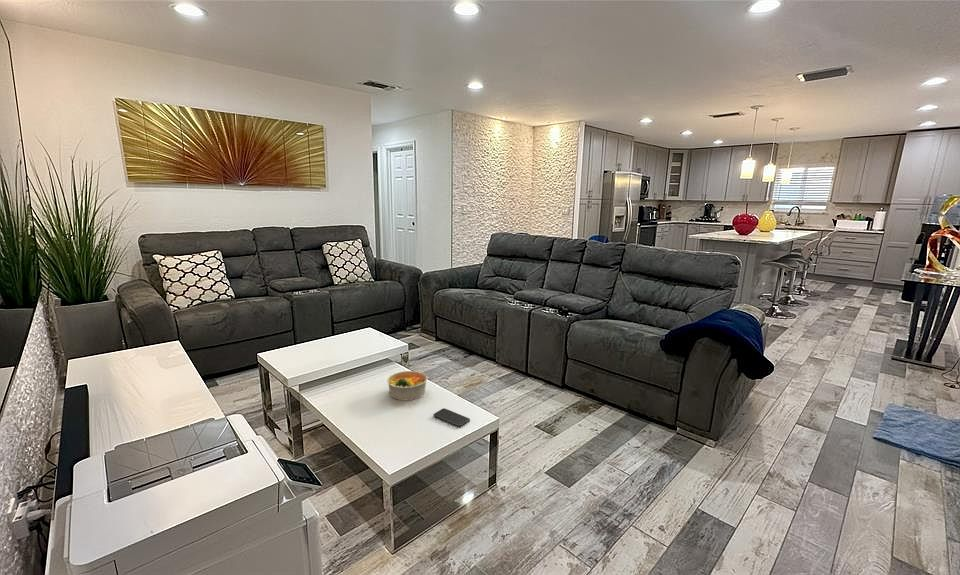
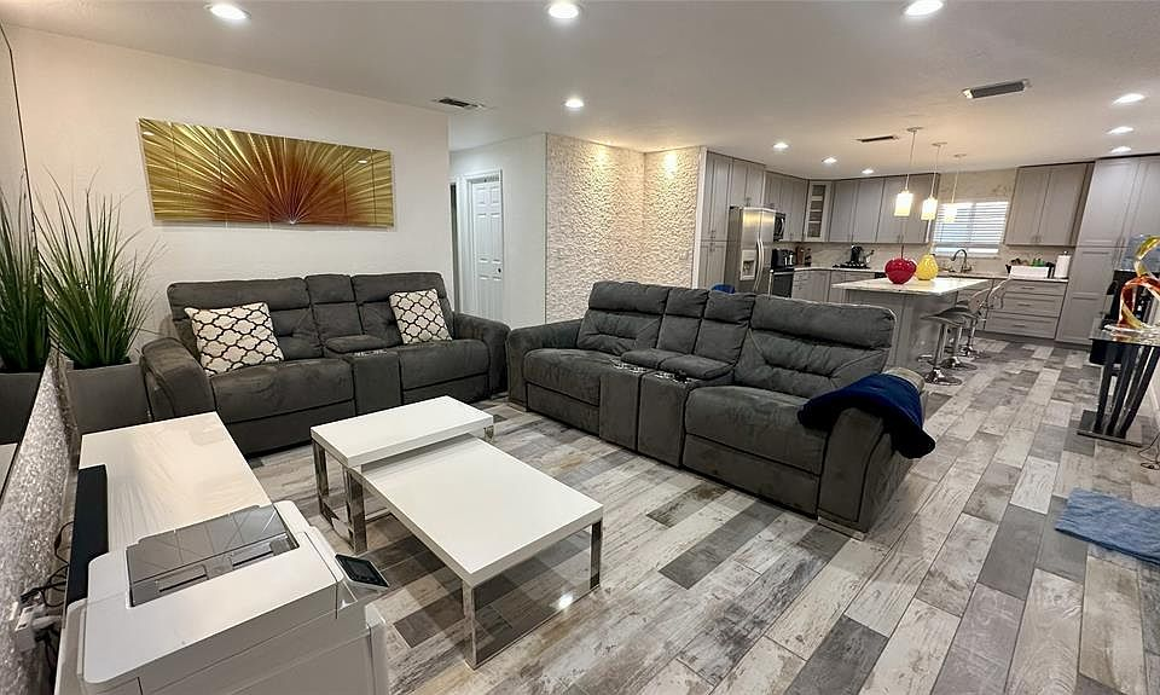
- bowl [386,370,428,401]
- smartphone [432,407,471,428]
